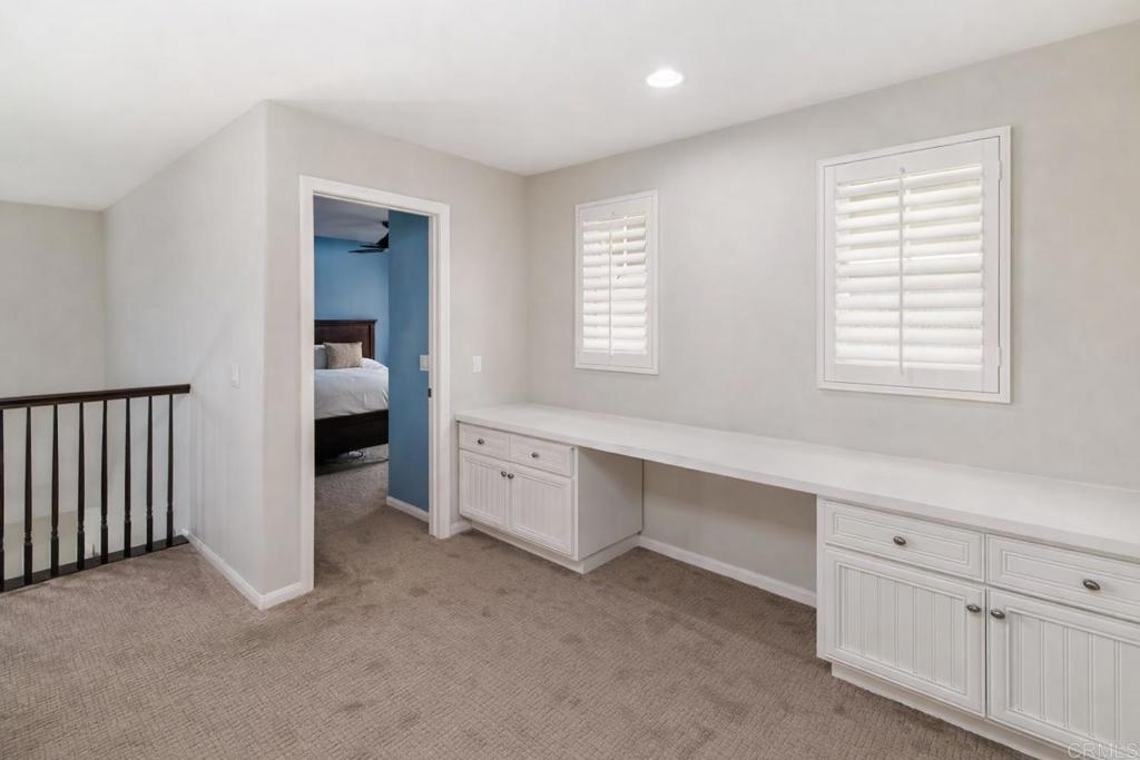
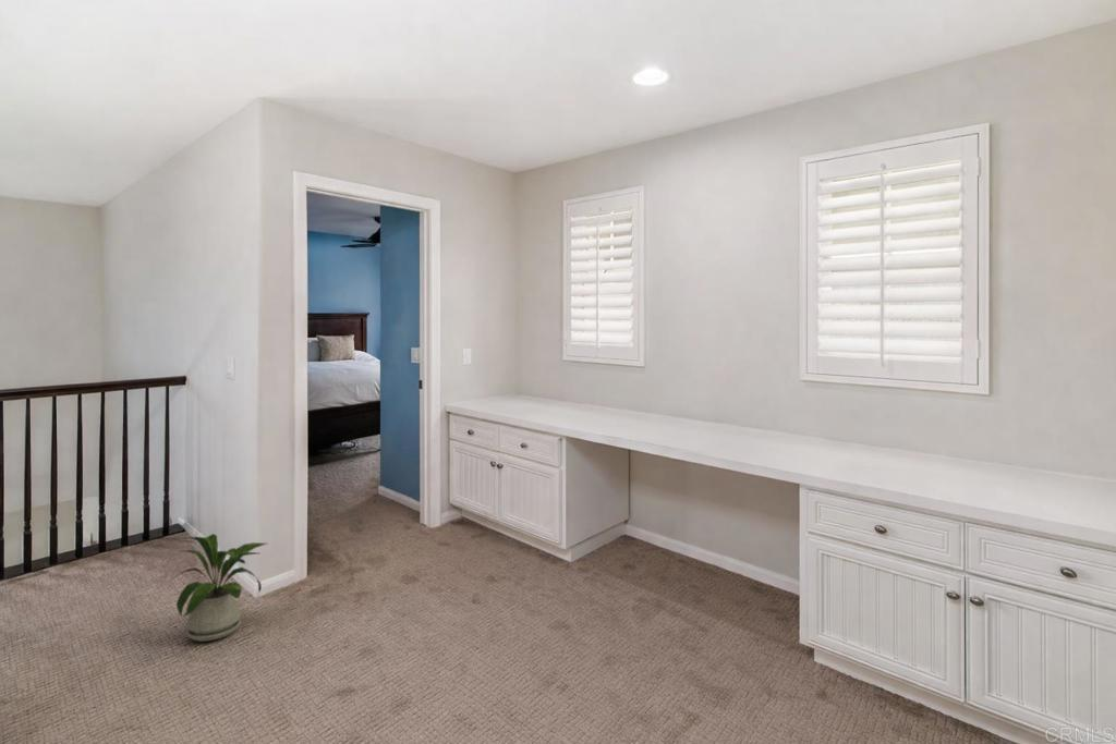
+ house plant [169,533,268,643]
